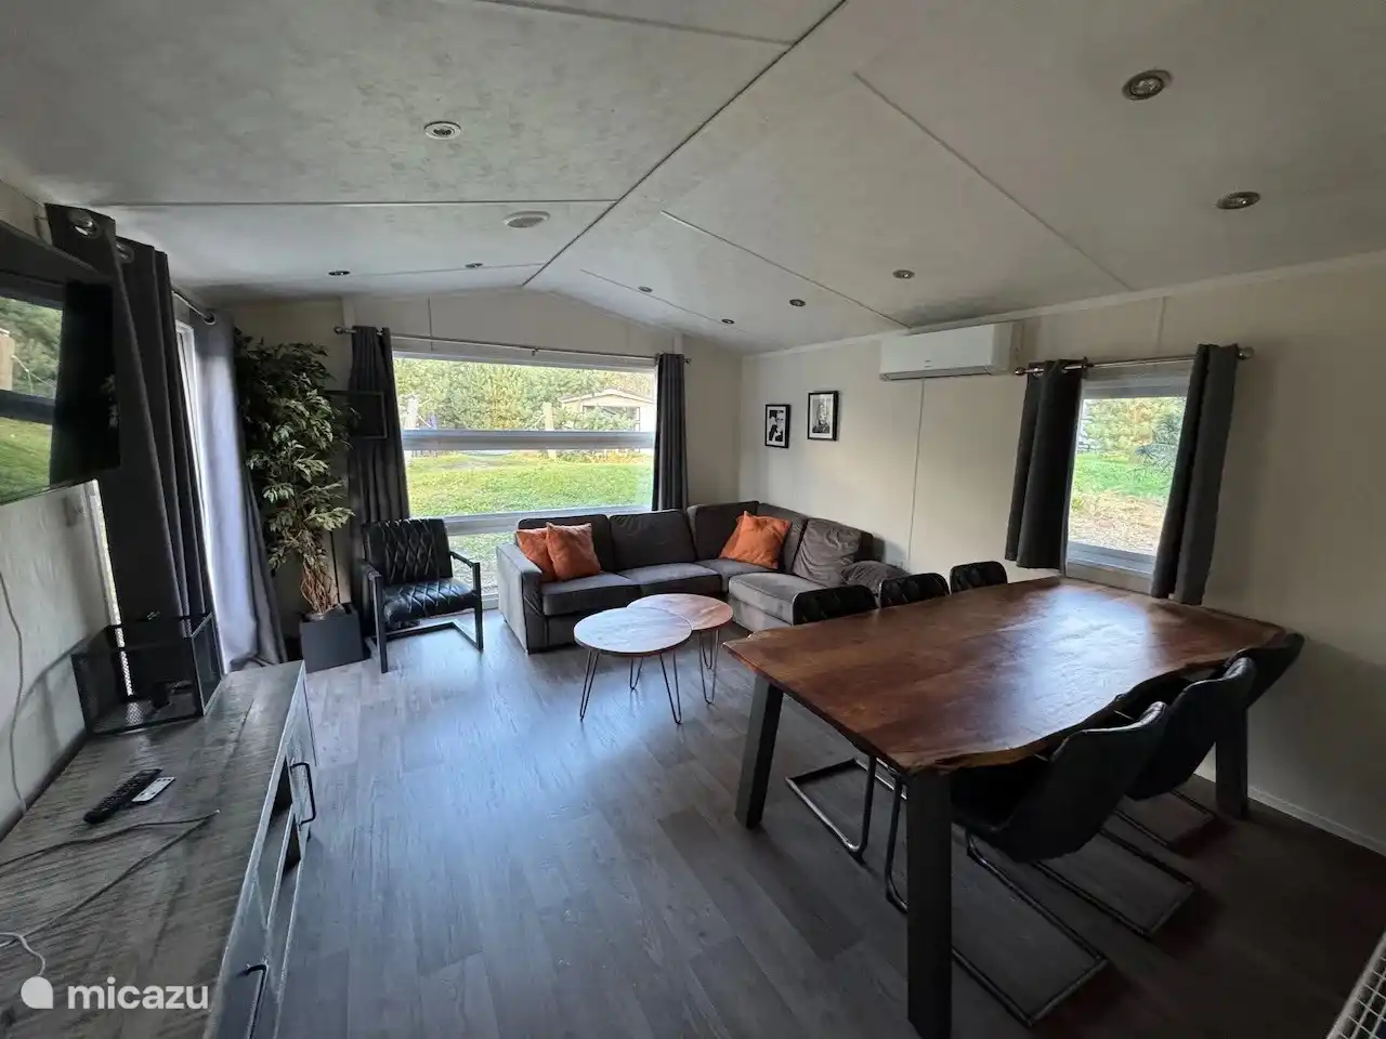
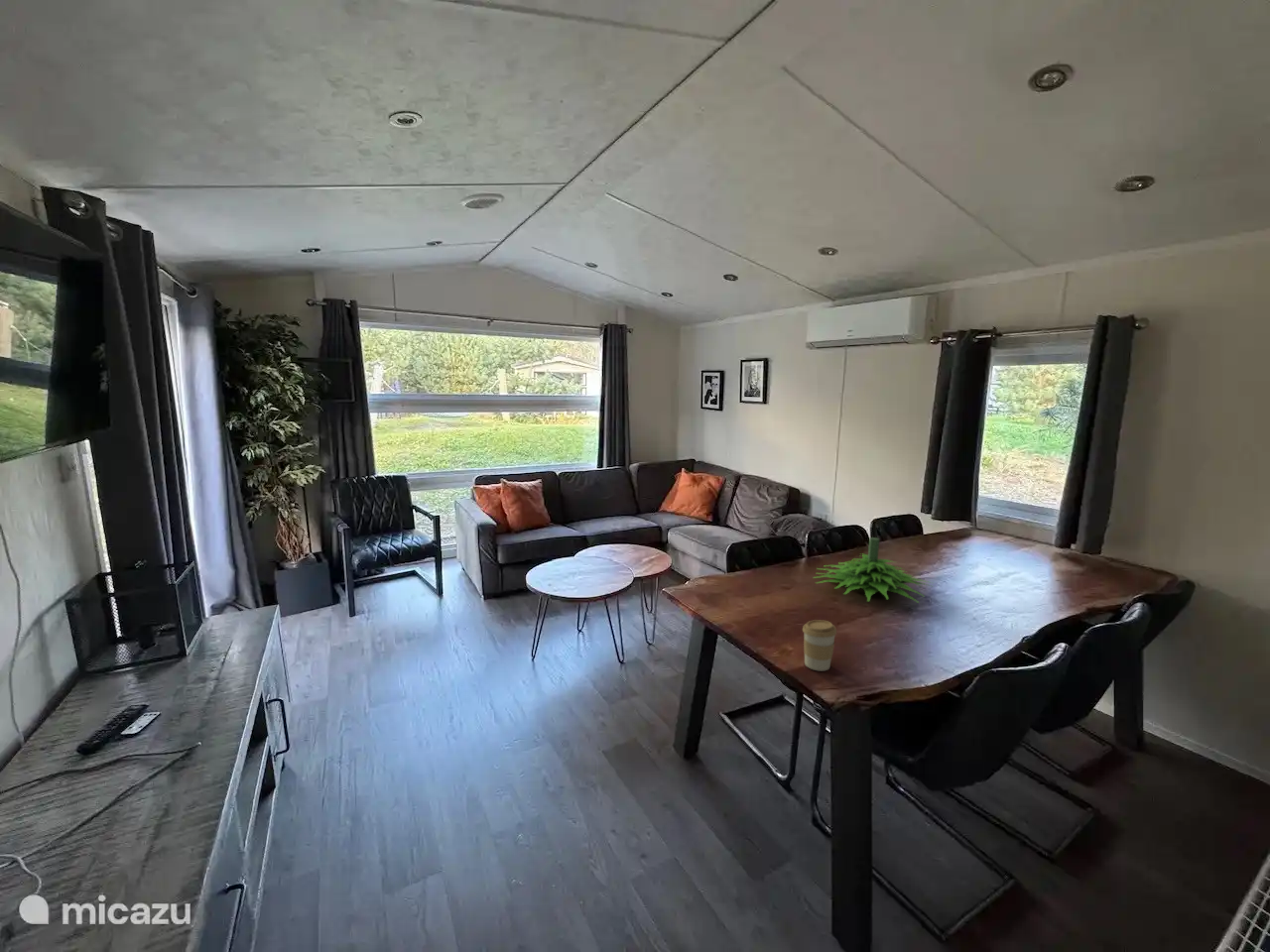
+ coffee cup [802,619,837,672]
+ plant [812,536,935,604]
